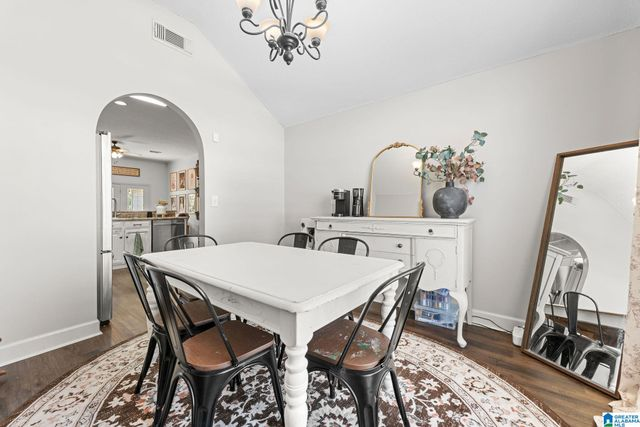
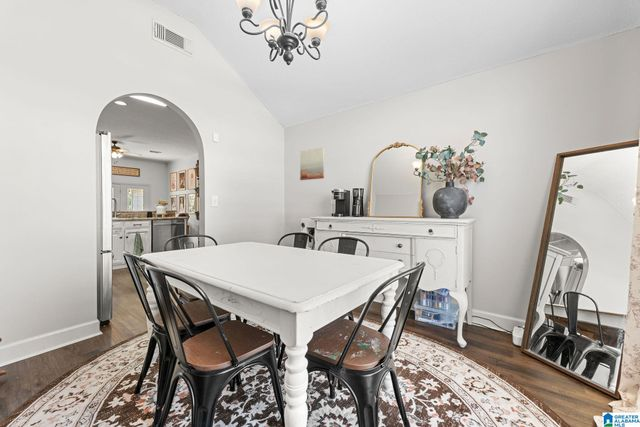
+ wall art [299,146,325,181]
